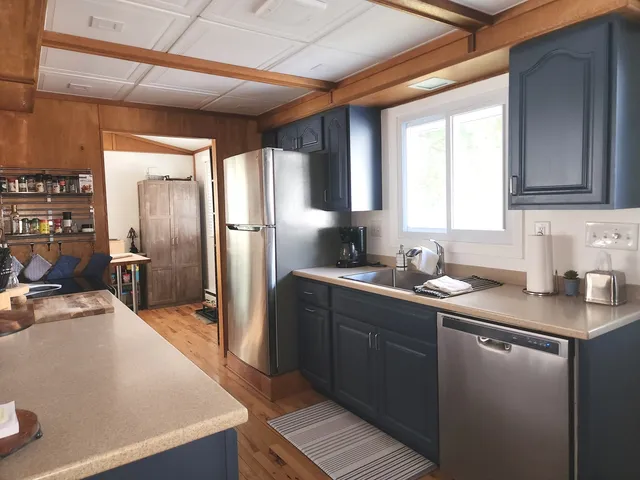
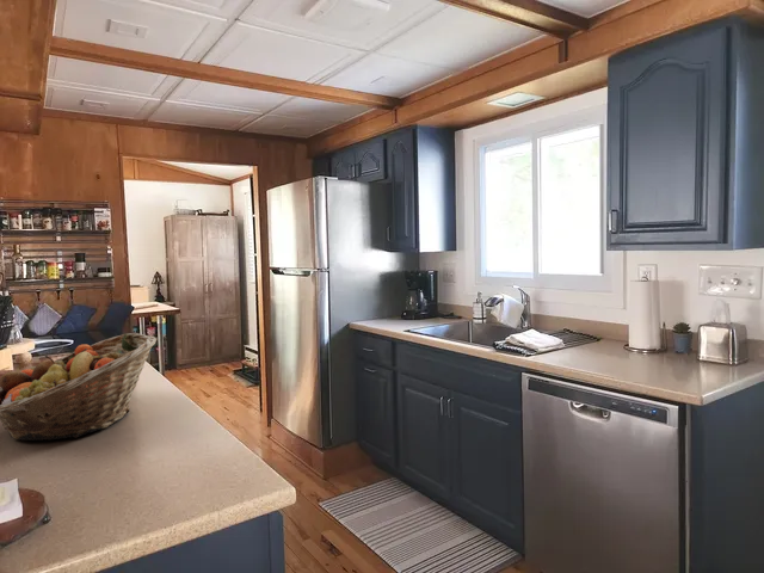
+ fruit basket [0,332,158,442]
